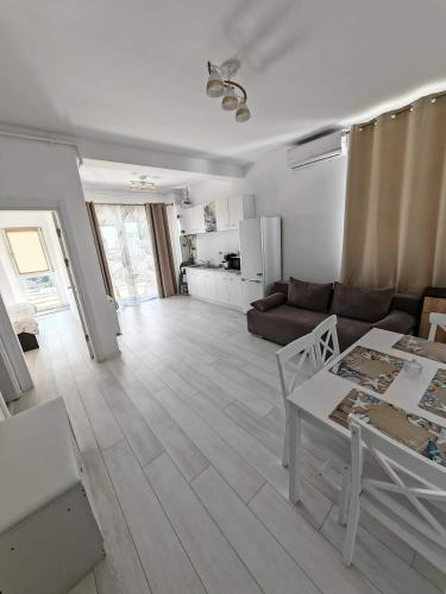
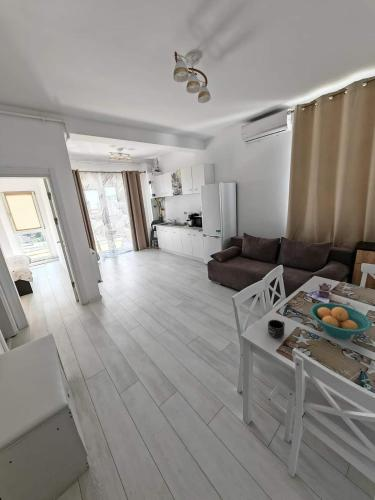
+ mug [267,319,286,339]
+ fruit bowl [309,302,373,340]
+ teapot [305,282,333,303]
